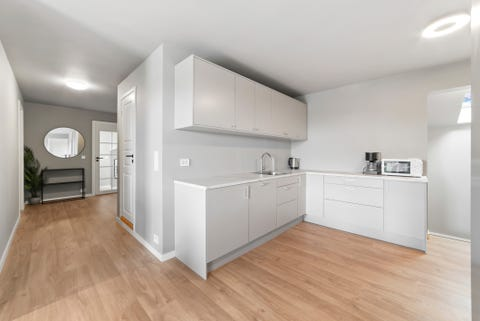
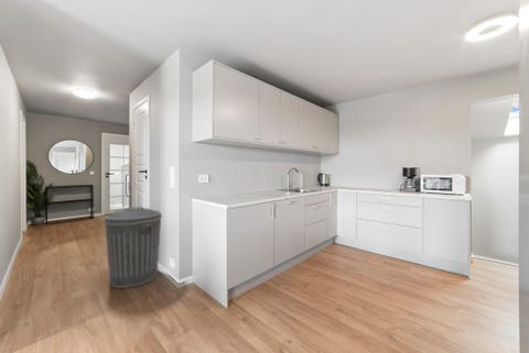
+ trash can [104,206,163,289]
